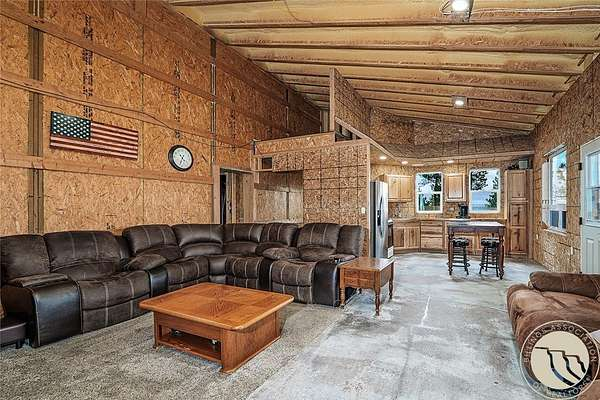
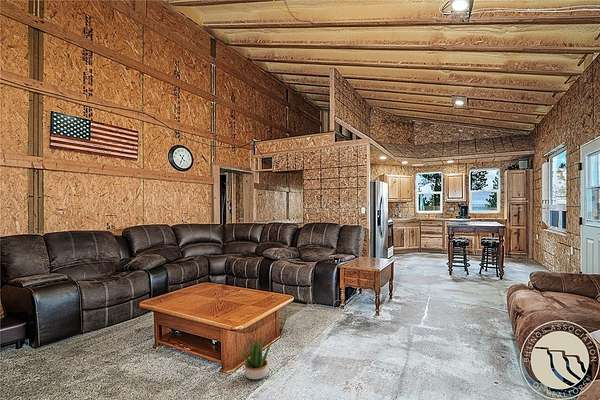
+ potted plant [237,331,276,381]
